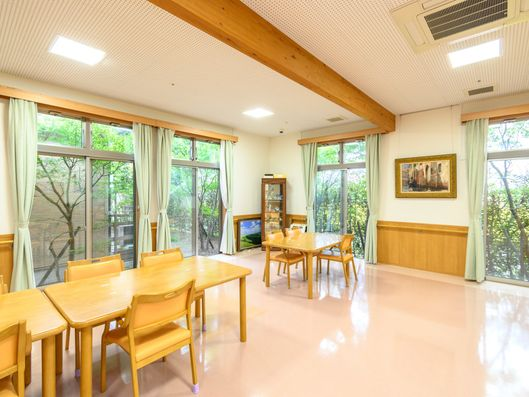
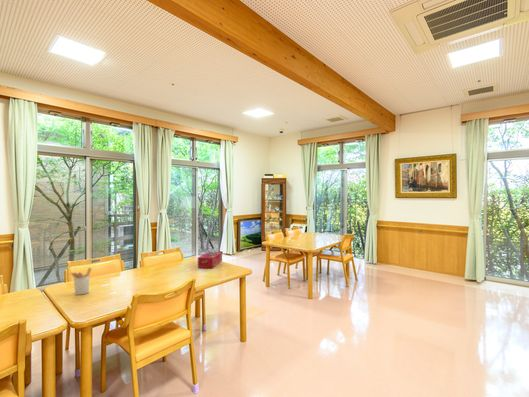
+ utensil holder [69,267,92,296]
+ tissue box [197,251,223,269]
